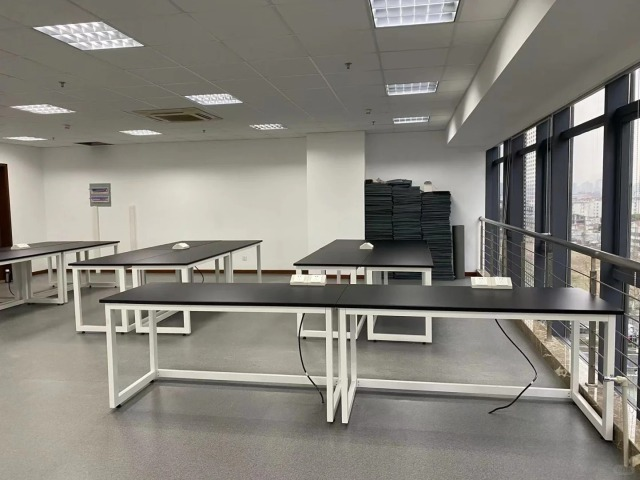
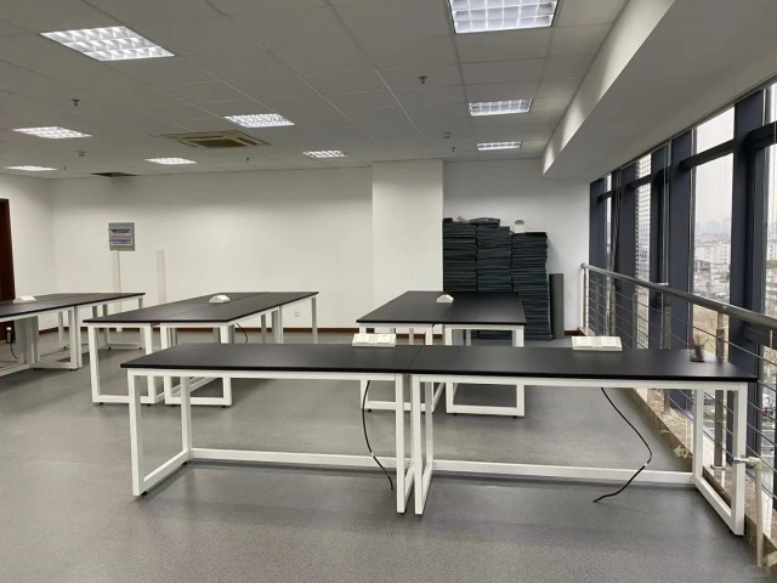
+ pen holder [687,333,710,363]
